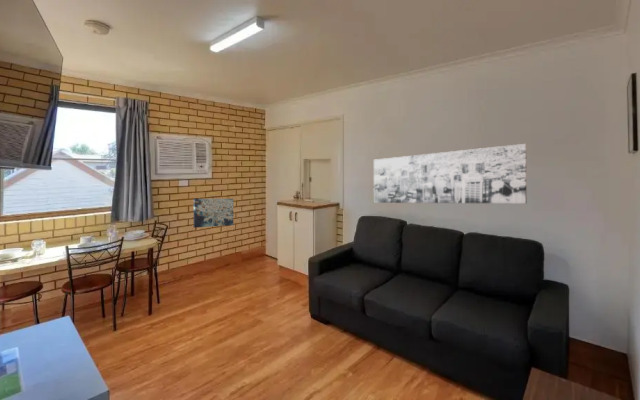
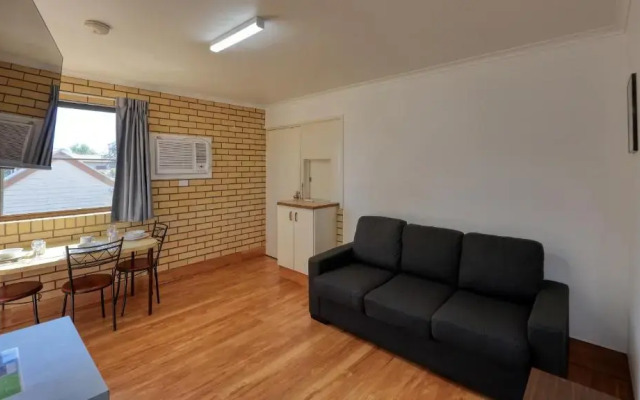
- wall art [193,198,234,229]
- wall art [373,143,528,205]
